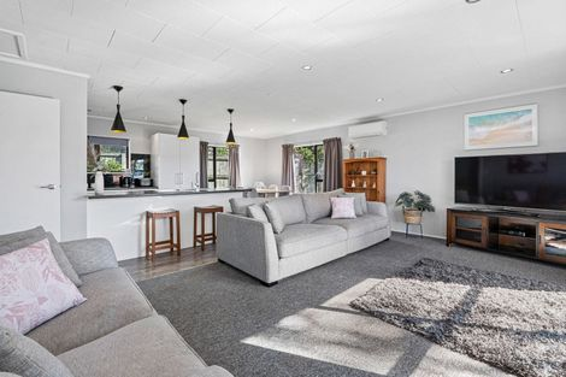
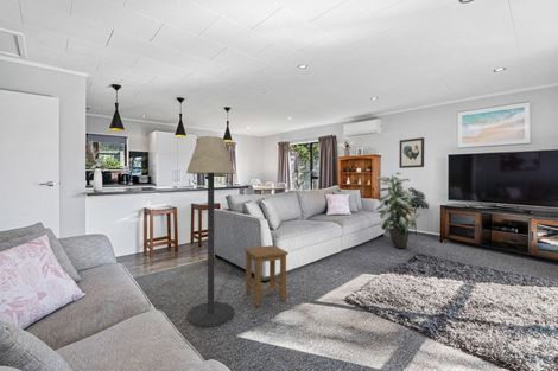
+ indoor plant [375,172,421,249]
+ wall art [398,136,425,169]
+ floor lamp [185,135,236,328]
+ stool [243,244,290,307]
